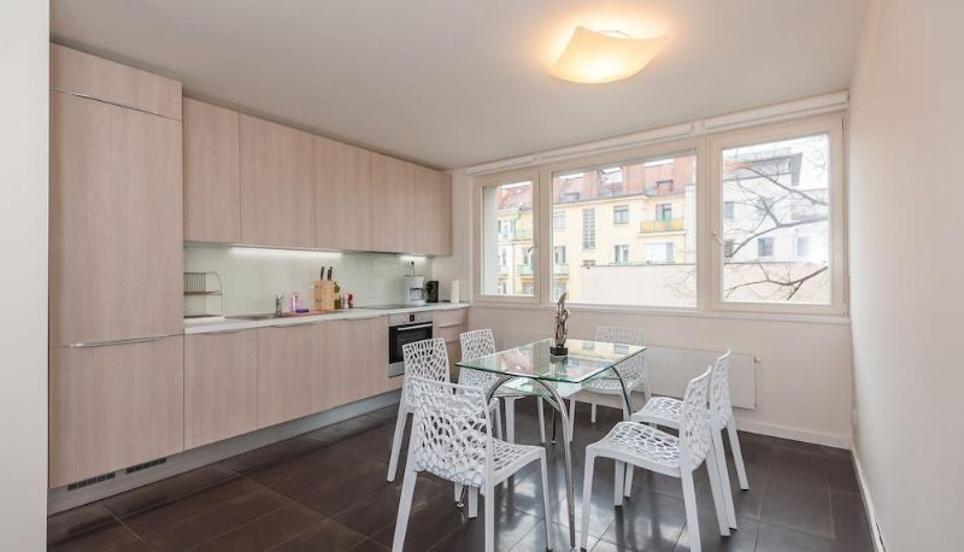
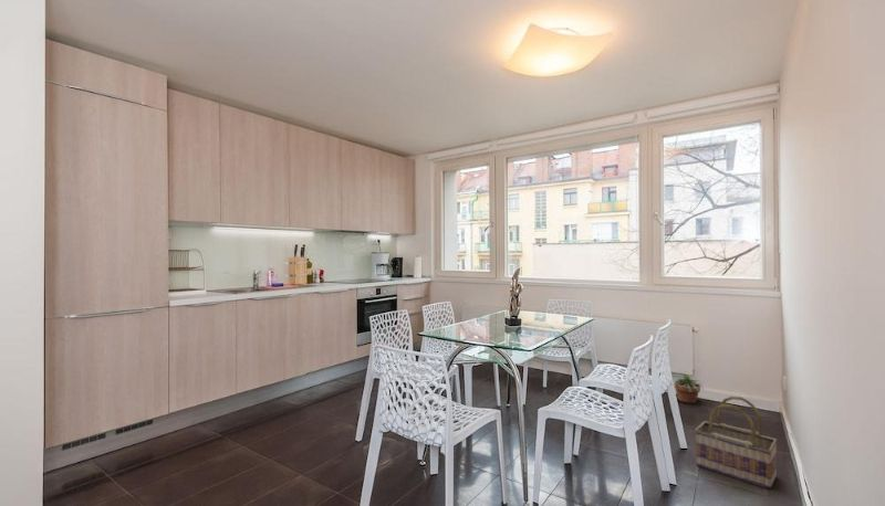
+ basket [694,396,779,489]
+ potted plant [673,369,707,404]
